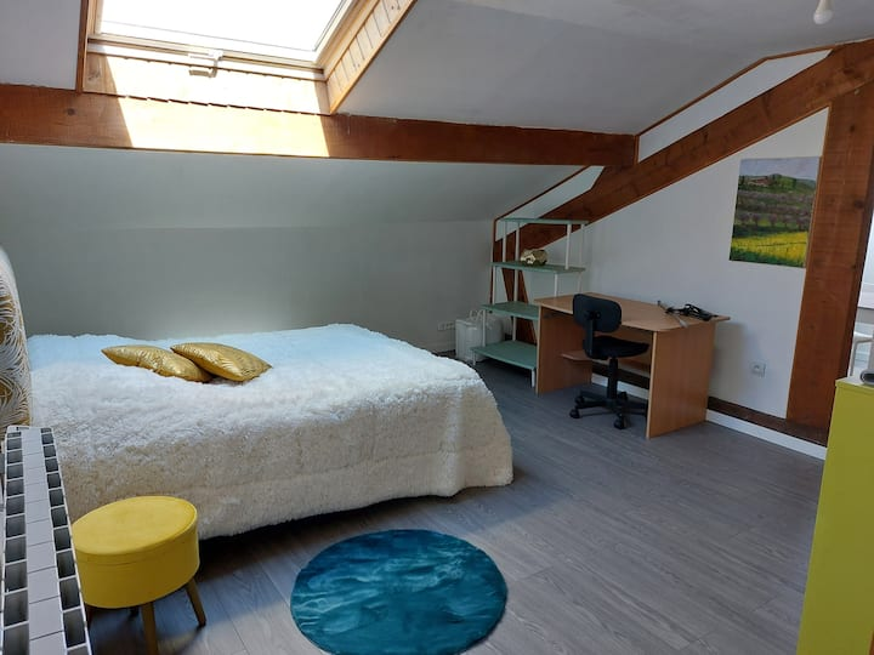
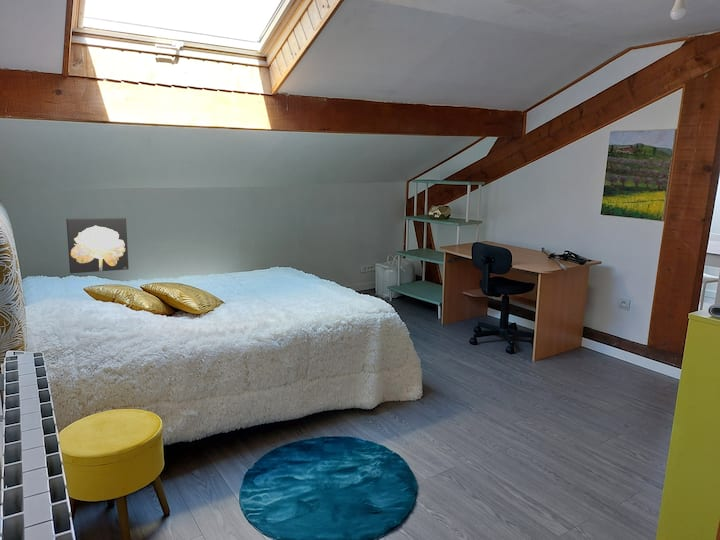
+ wall art [65,217,130,274]
